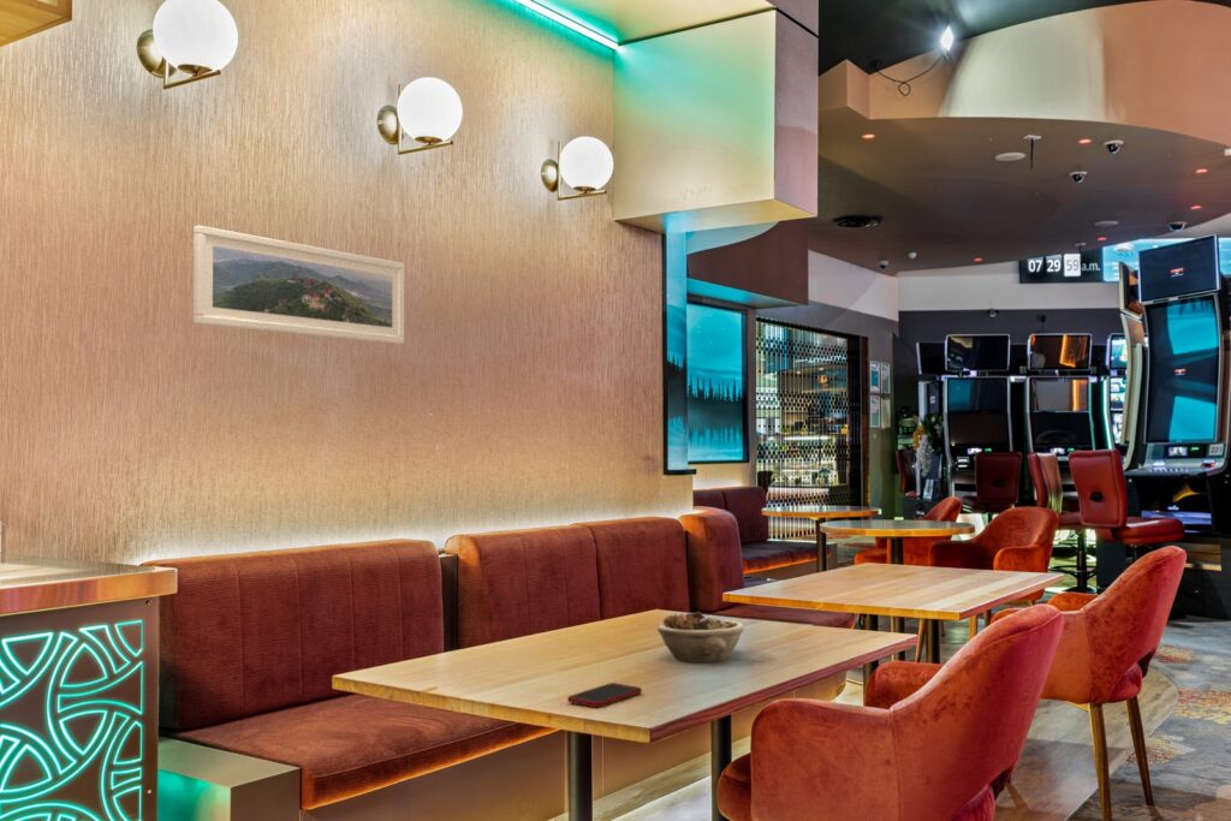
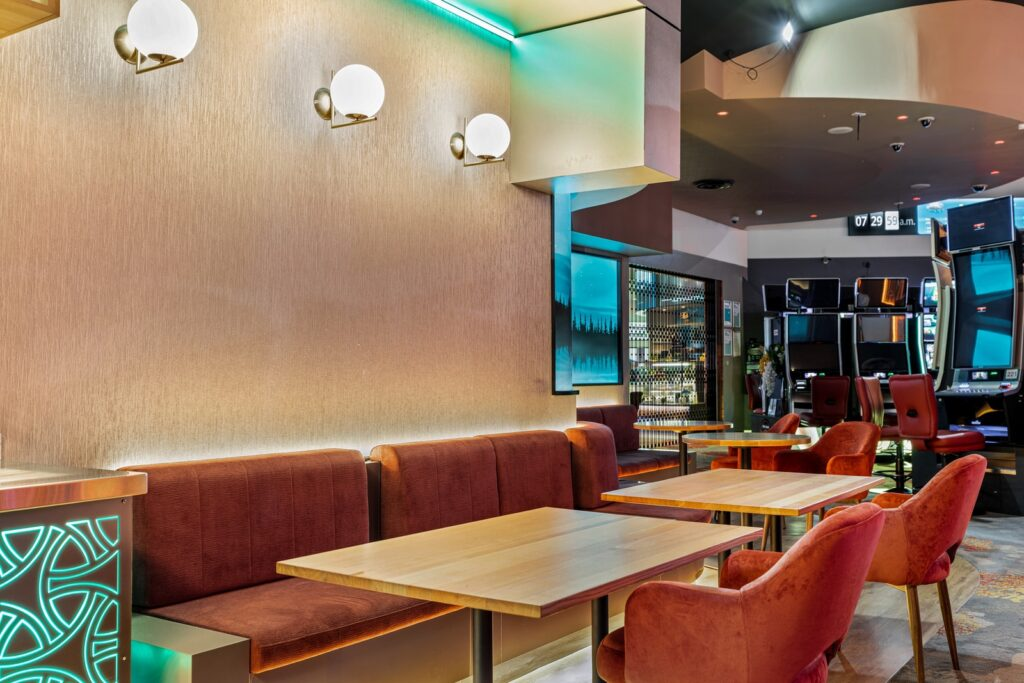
- succulent planter [656,611,745,664]
- cell phone [566,682,643,708]
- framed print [192,224,405,345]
